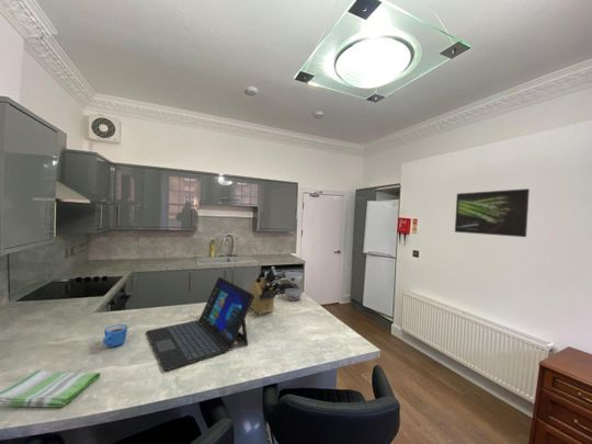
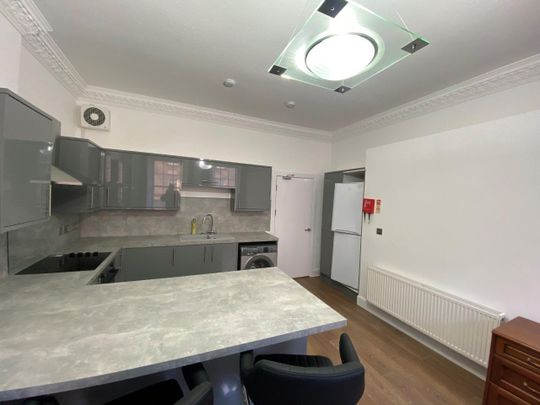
- mug [102,323,128,348]
- knife block [247,265,282,316]
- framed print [454,187,531,238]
- dish towel [0,368,101,408]
- bowl [284,271,305,301]
- laptop [145,276,254,372]
